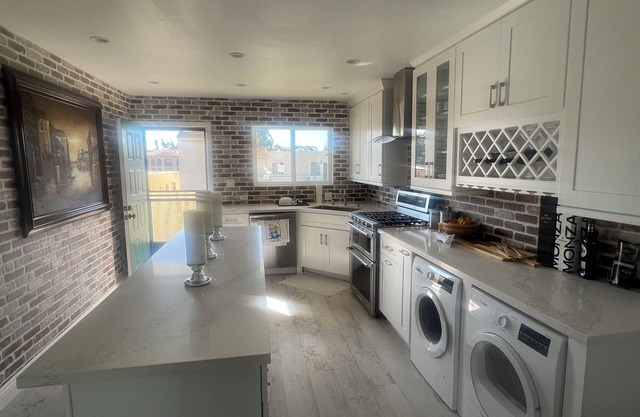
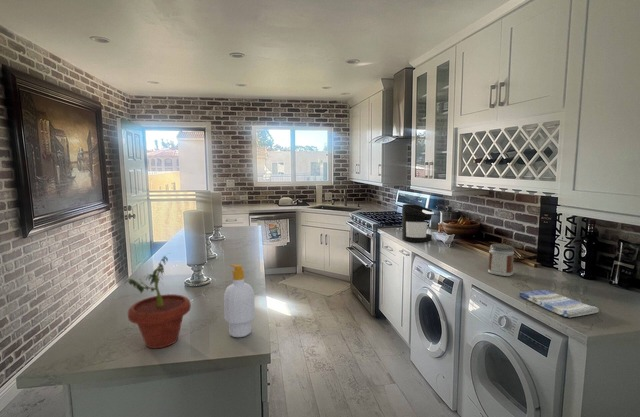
+ coffee maker [401,203,435,243]
+ jar [487,243,515,277]
+ dish towel [518,289,600,319]
+ potted plant [123,252,192,349]
+ soap bottle [223,263,256,338]
